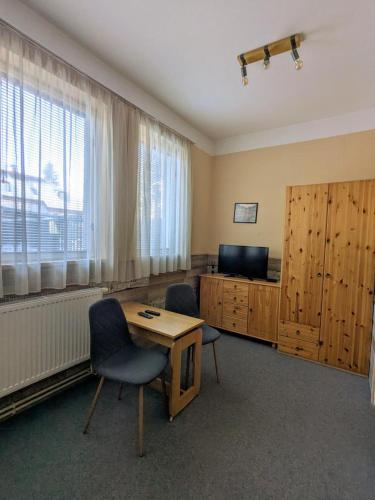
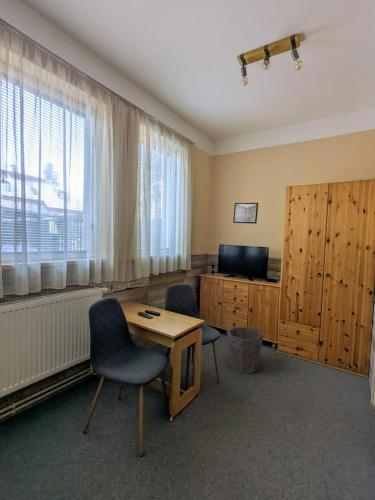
+ waste bin [226,326,264,374]
